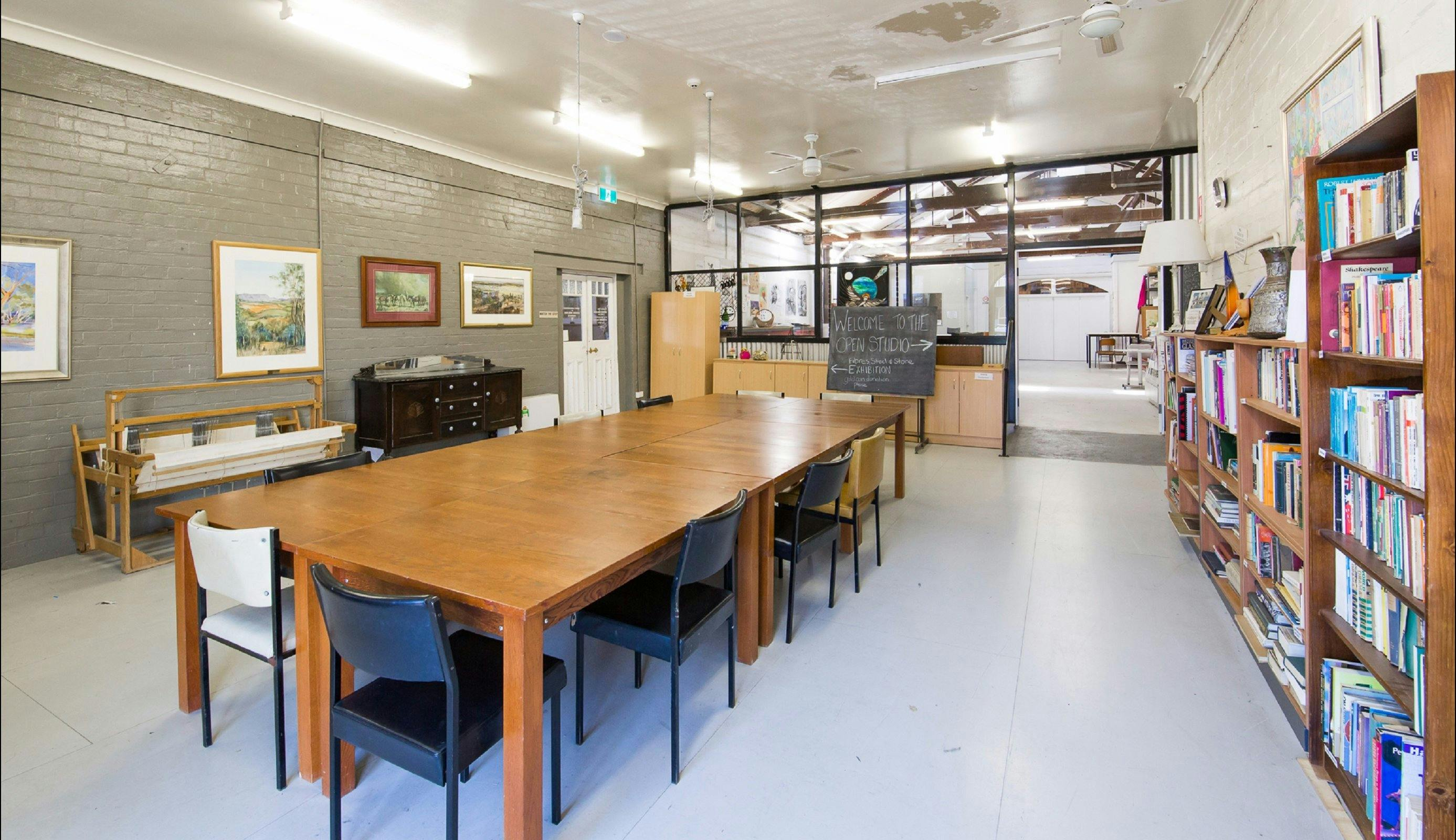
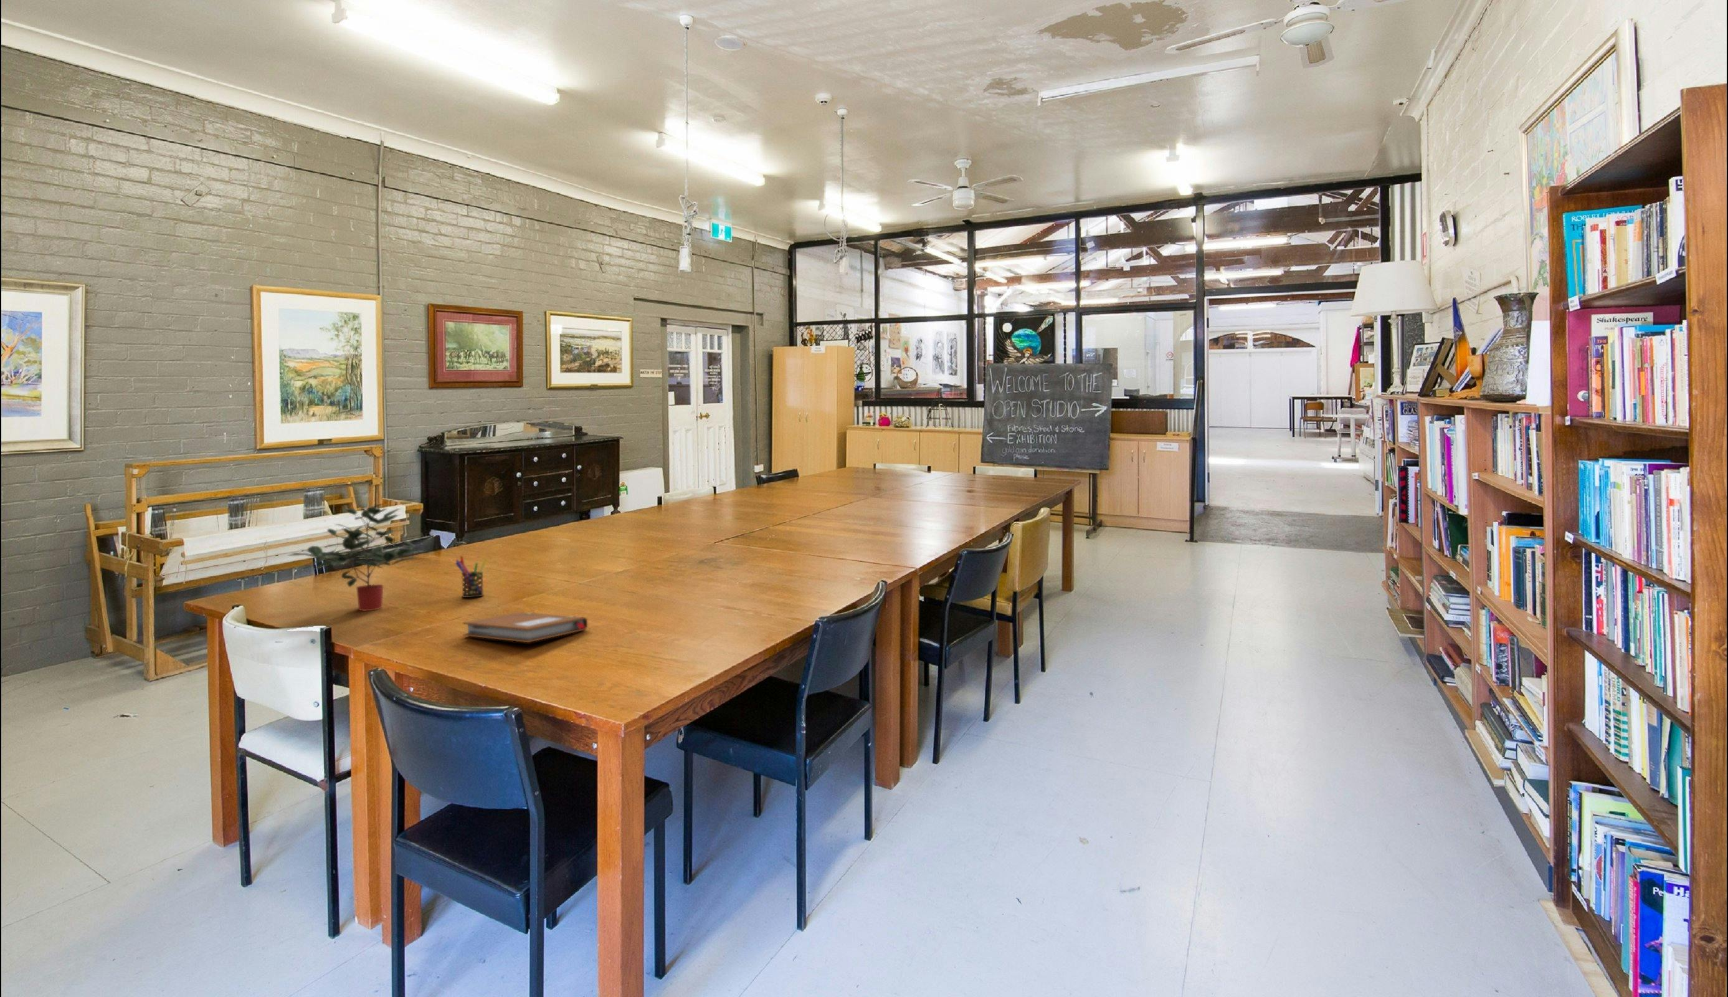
+ notebook [462,611,587,643]
+ potted plant [287,503,428,612]
+ pen holder [455,555,488,598]
